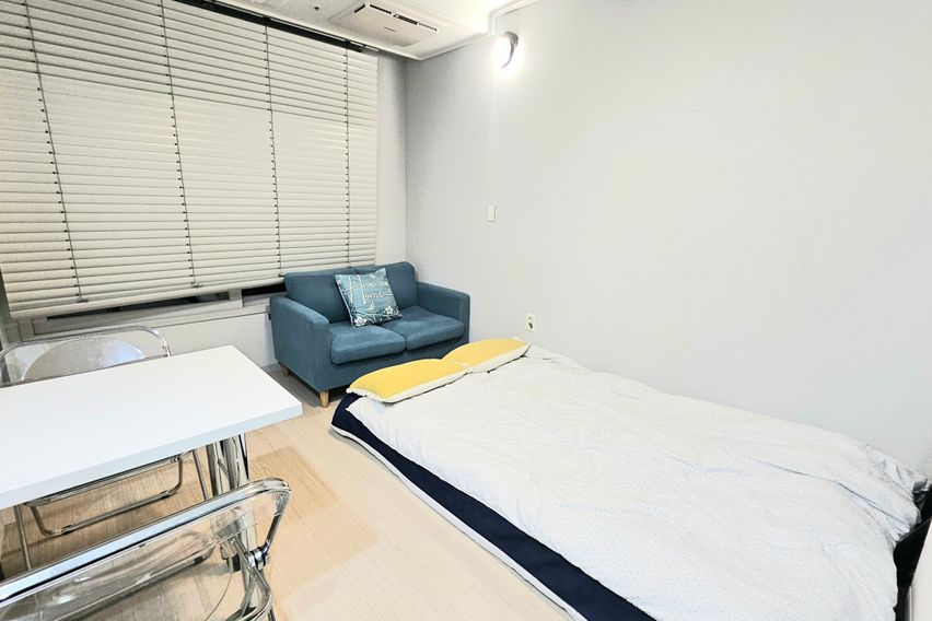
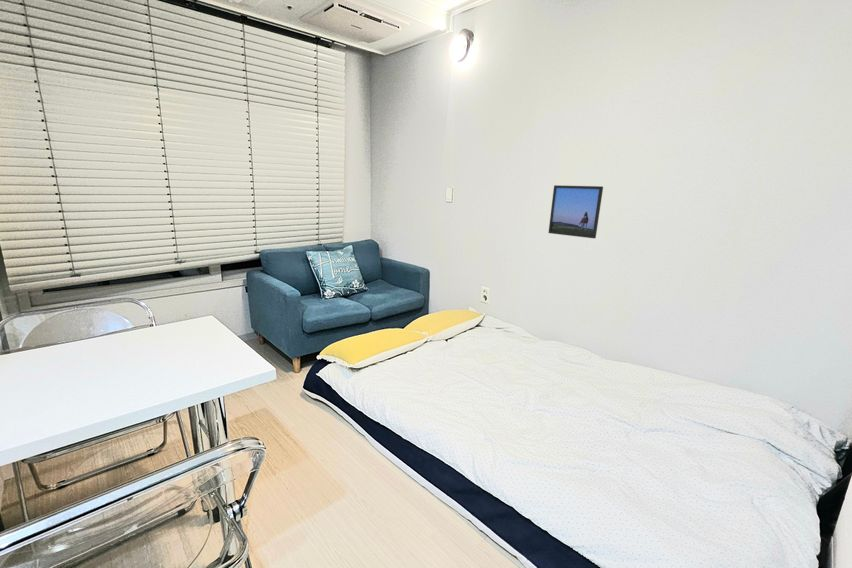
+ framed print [547,184,604,239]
